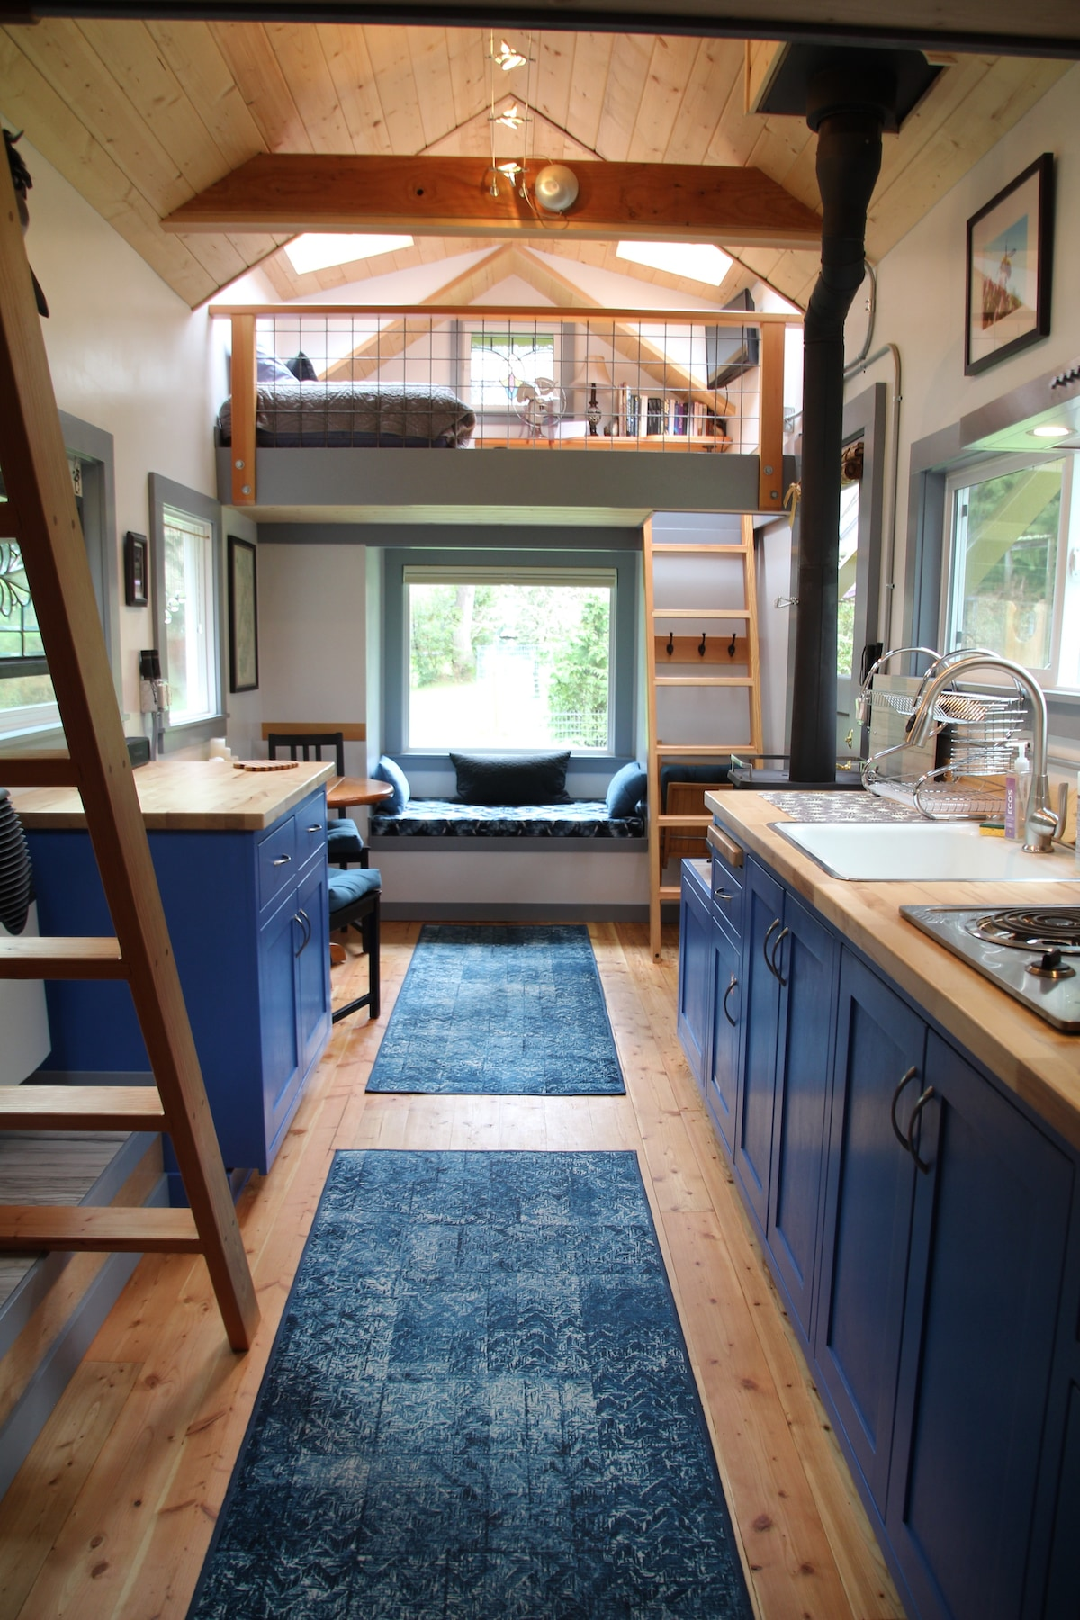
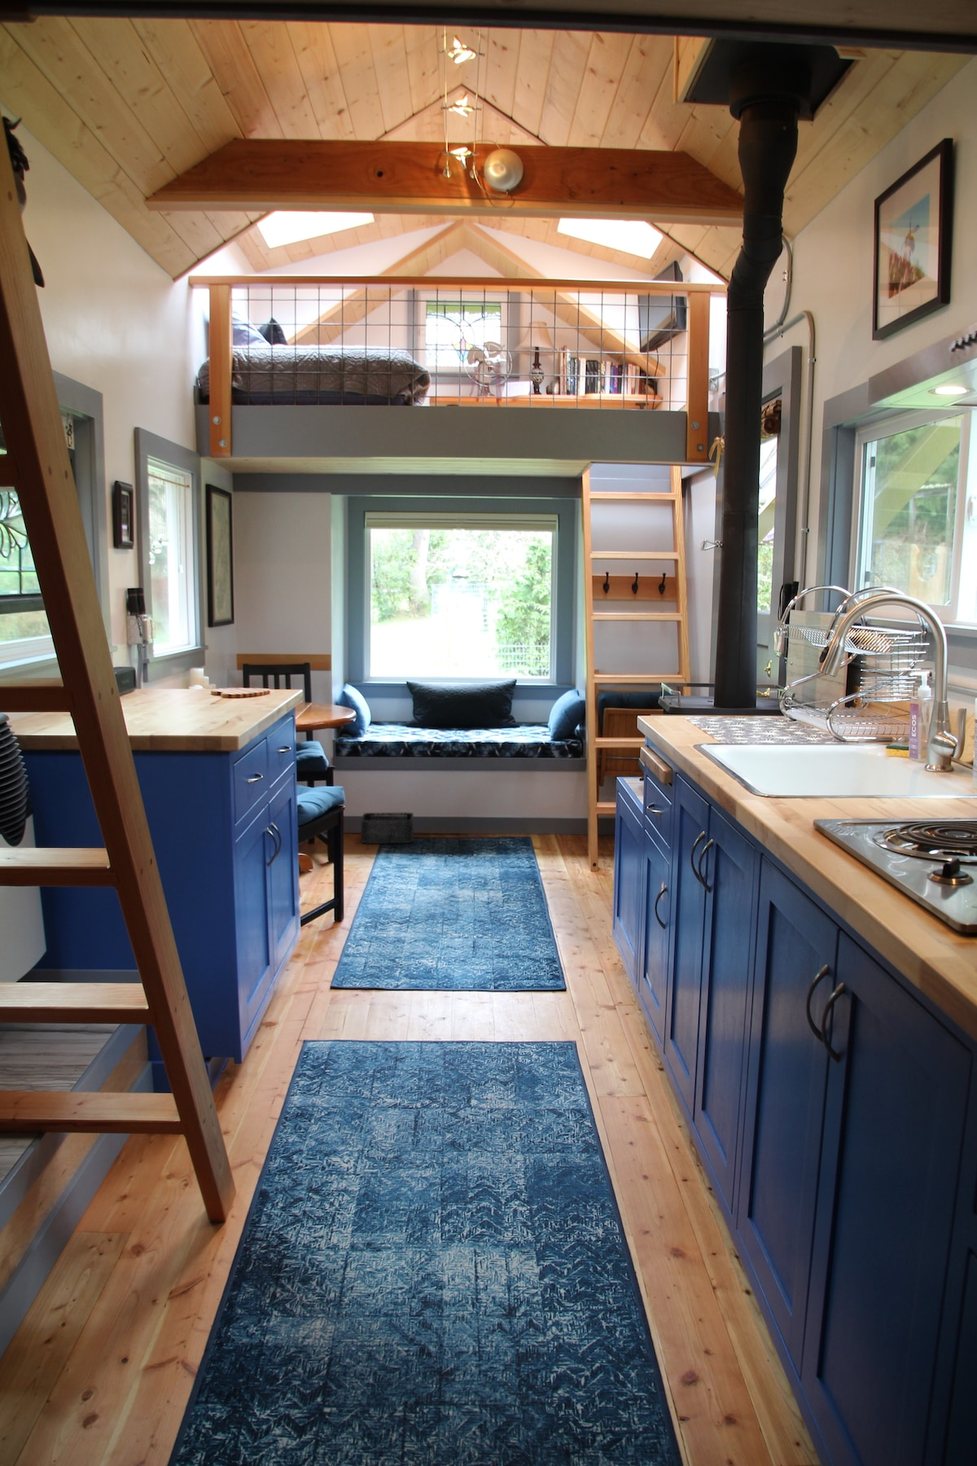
+ storage bin [361,812,414,844]
